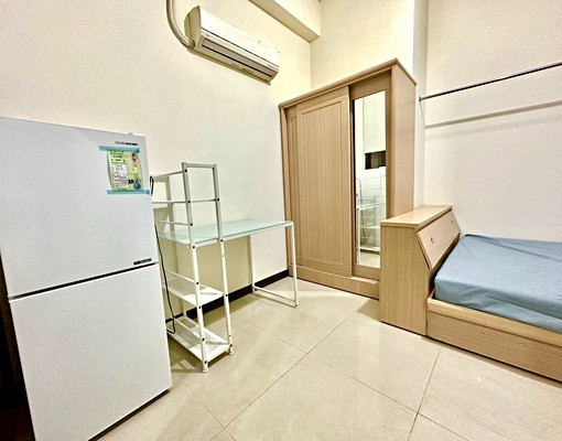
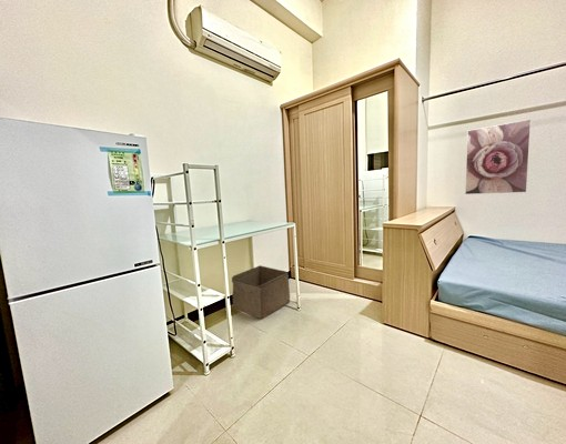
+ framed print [464,119,532,195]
+ storage bin [231,264,291,321]
